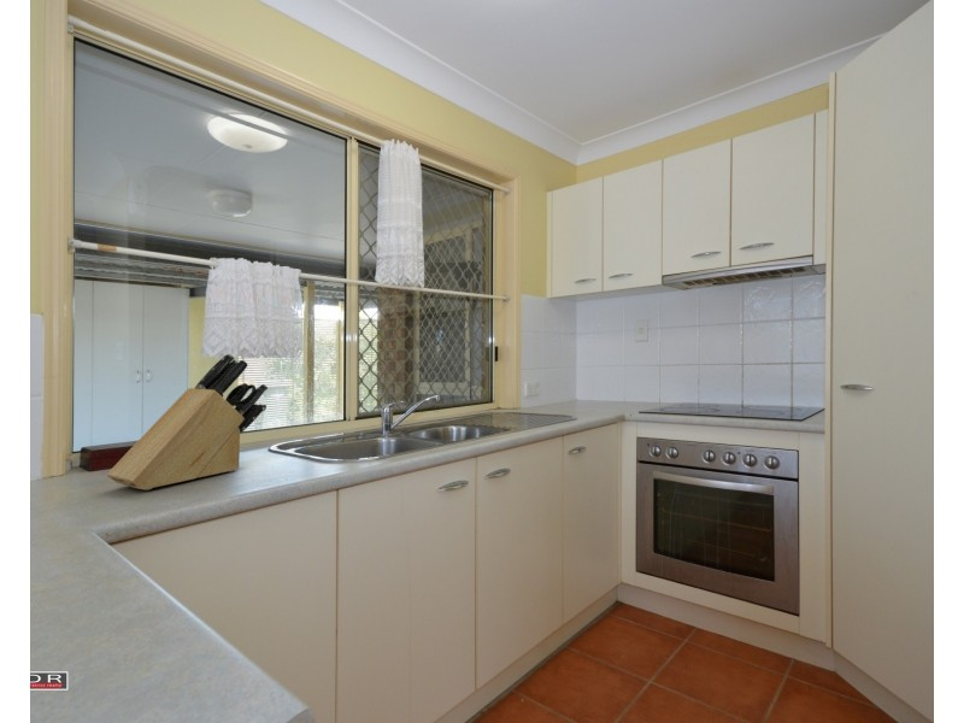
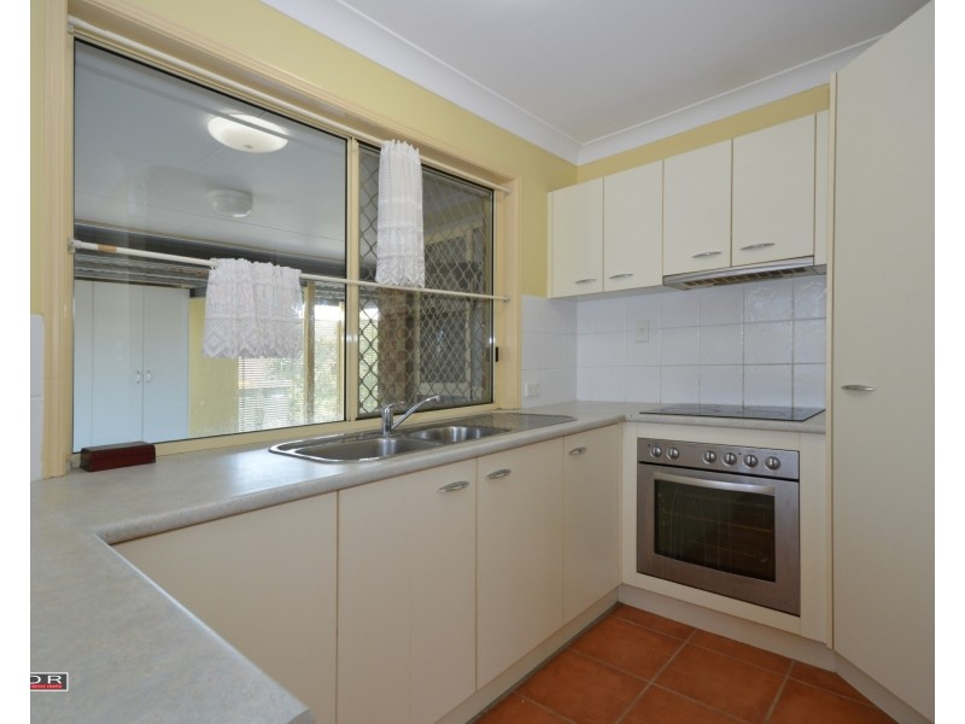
- knife block [106,352,269,492]
